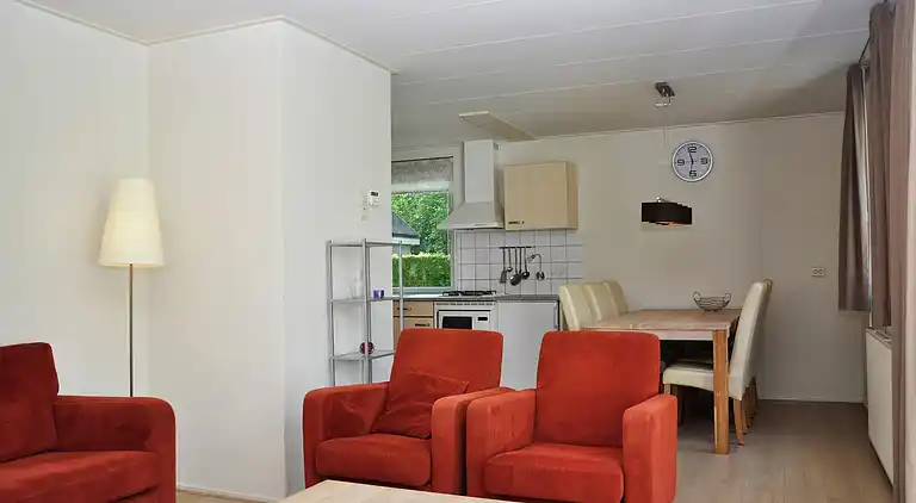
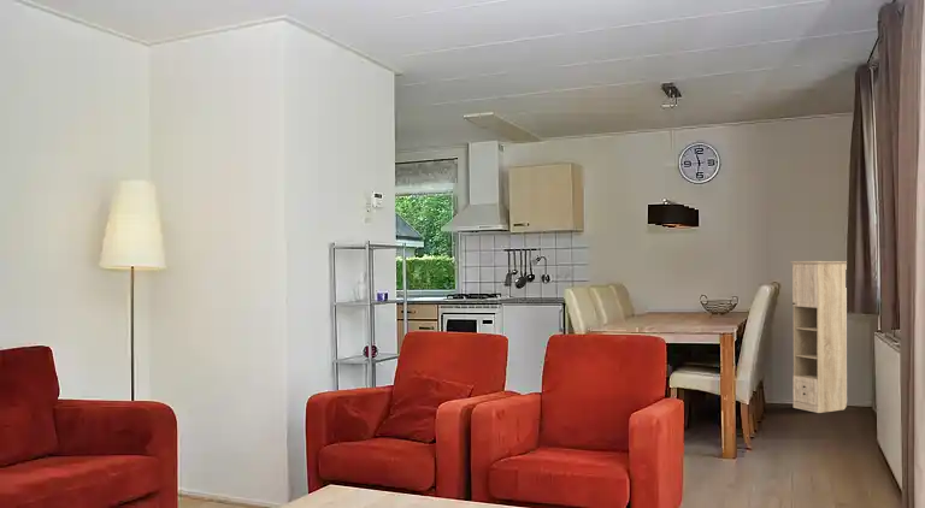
+ storage cabinet [789,260,848,414]
